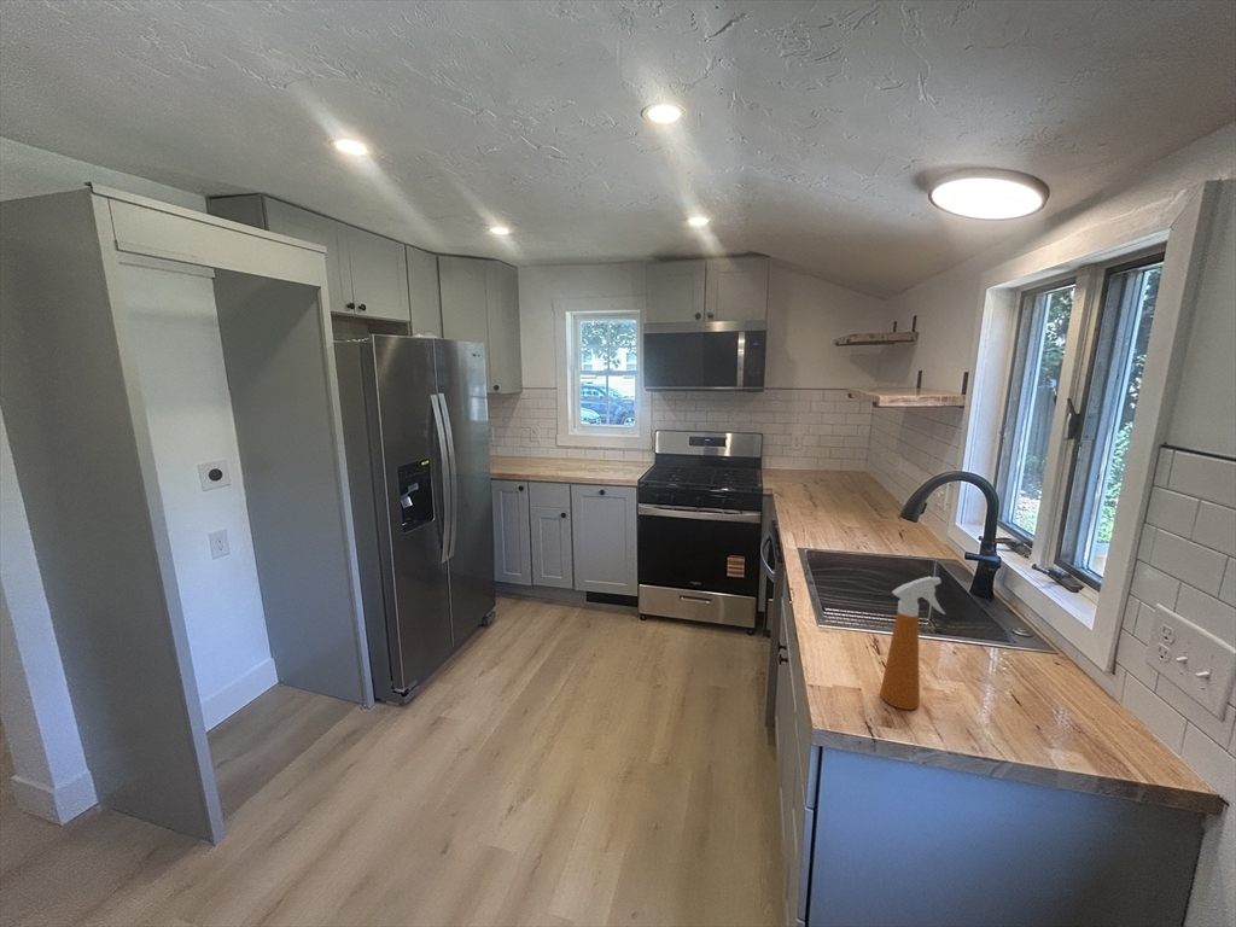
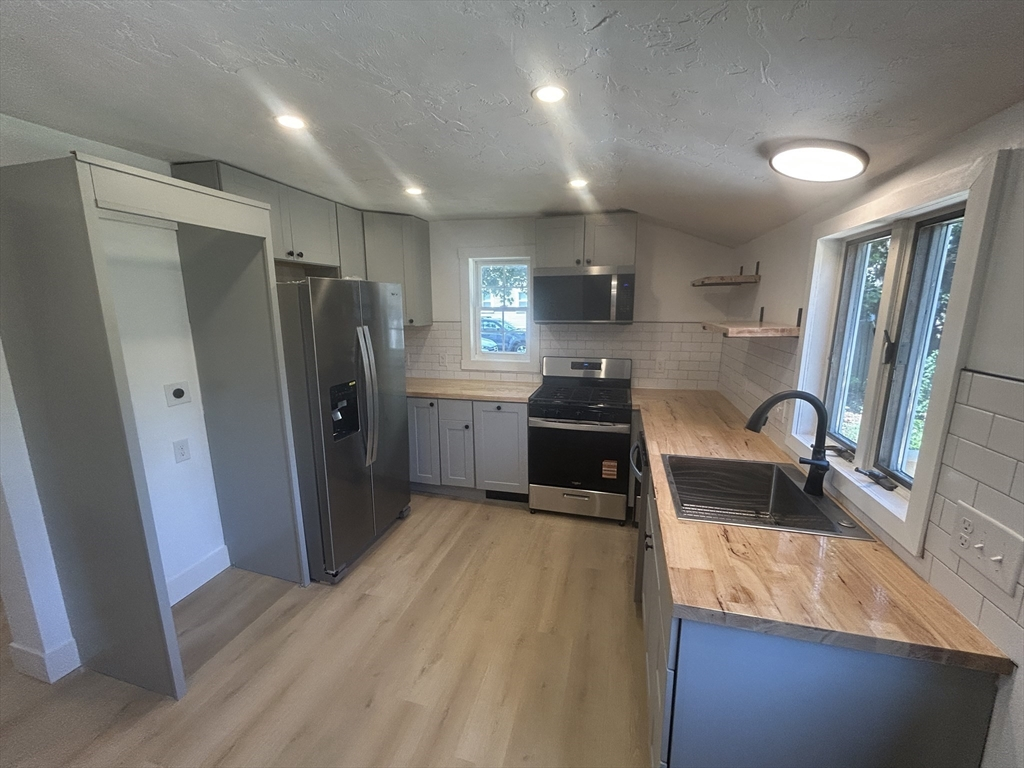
- spray bottle [879,575,946,711]
